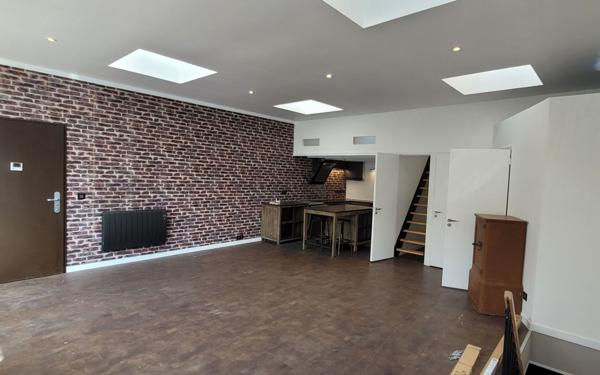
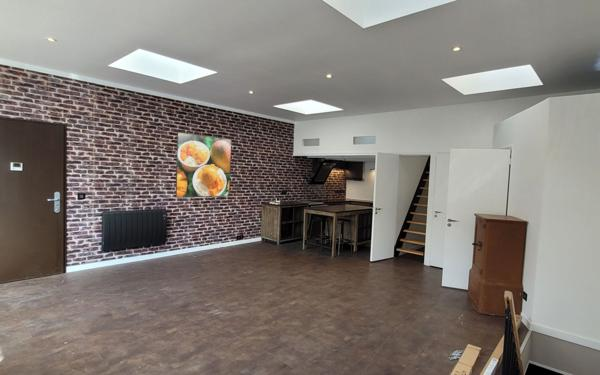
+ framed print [174,131,233,199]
